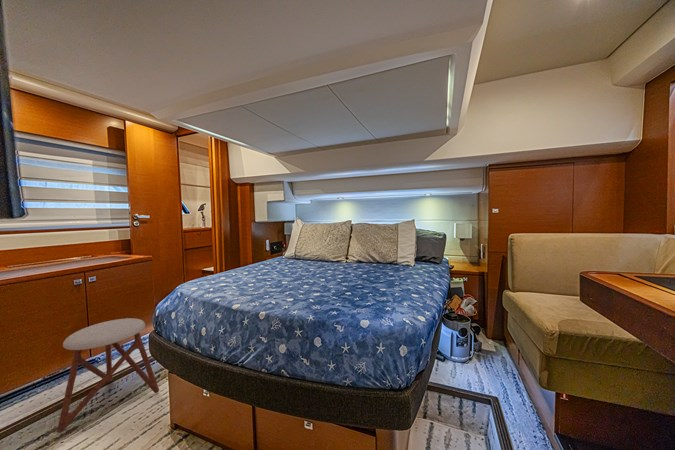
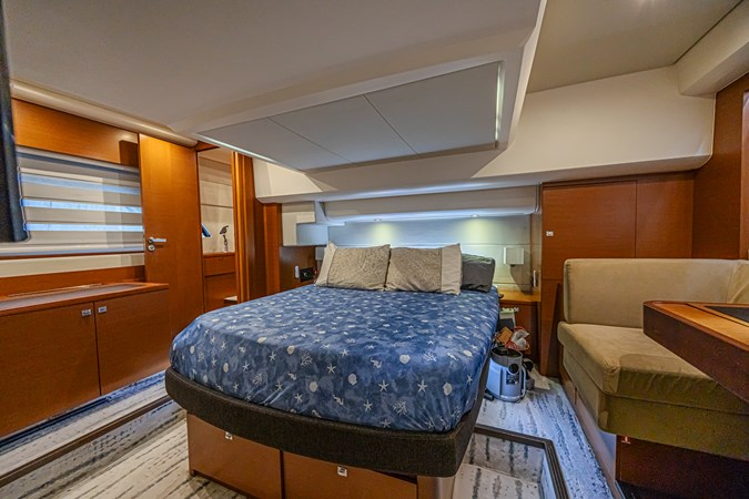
- stool [56,317,160,433]
